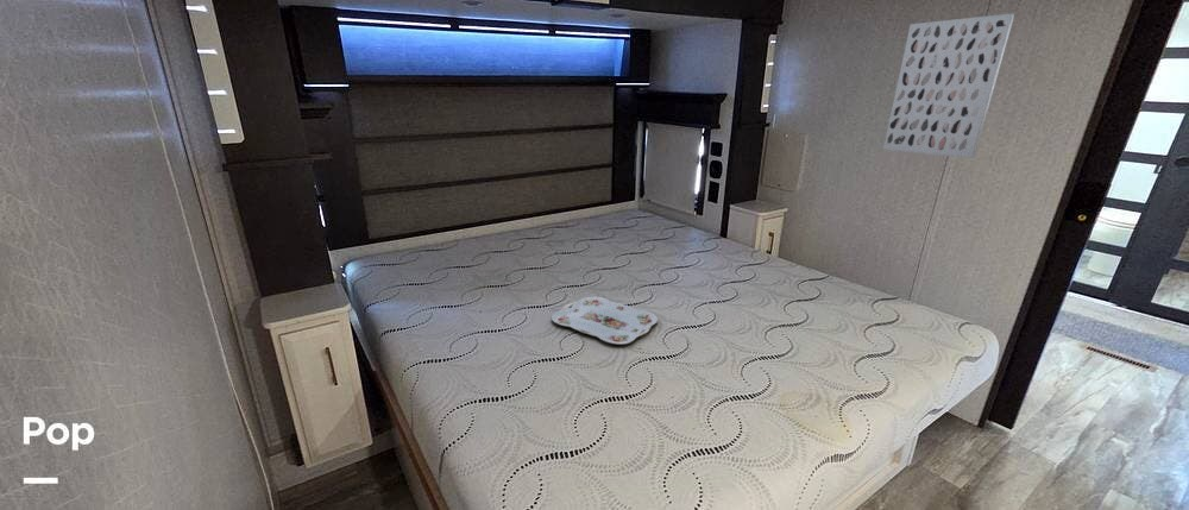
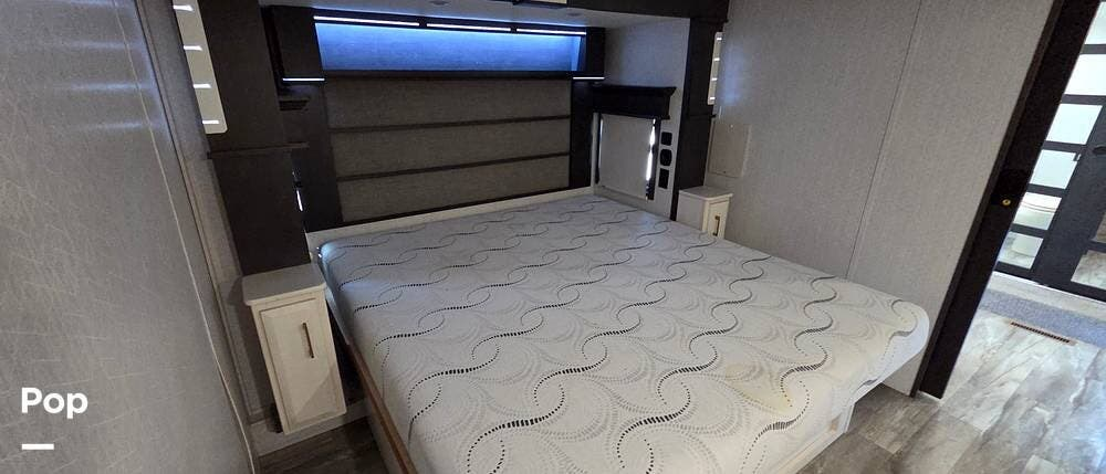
- serving tray [551,295,659,346]
- wall art [882,12,1015,159]
